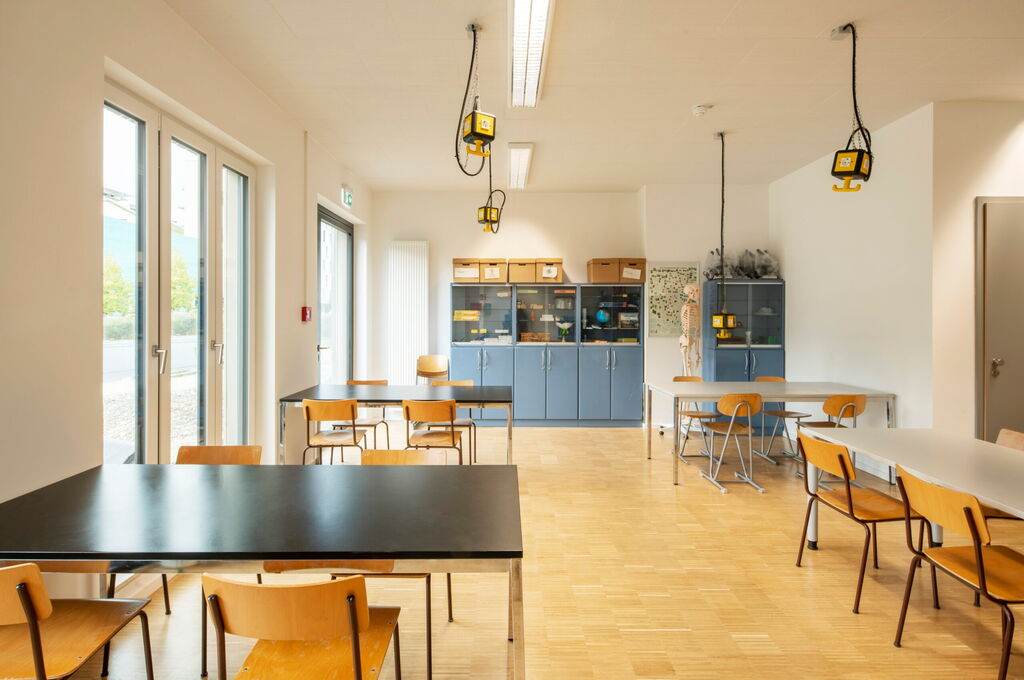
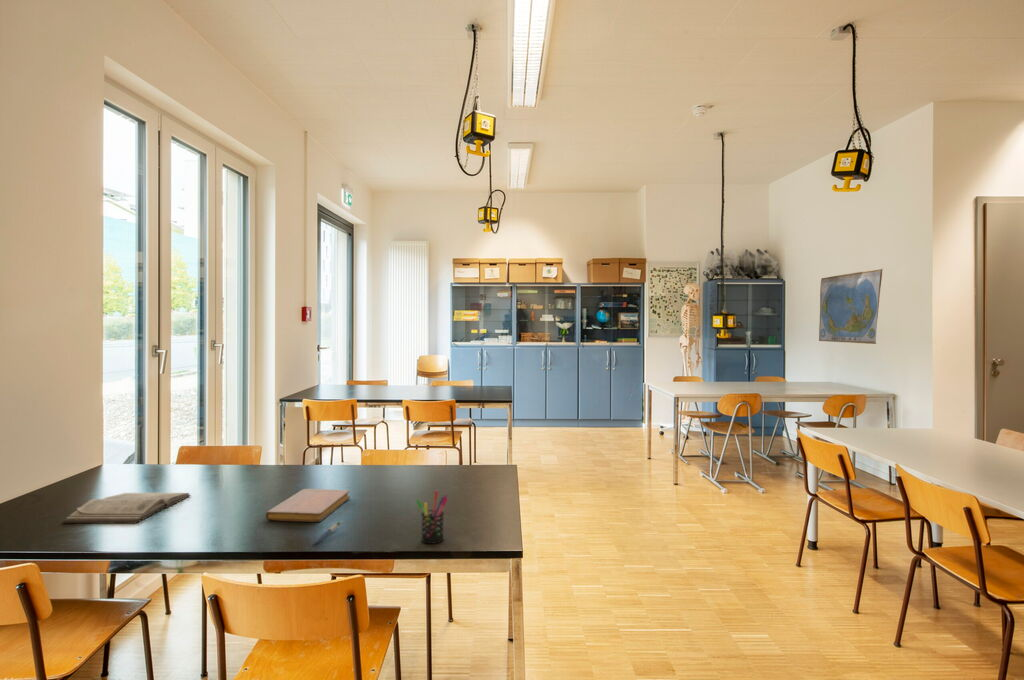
+ pen [312,521,342,545]
+ world map [818,268,884,345]
+ pen holder [415,490,449,545]
+ notebook [265,488,351,523]
+ diary [61,492,192,524]
